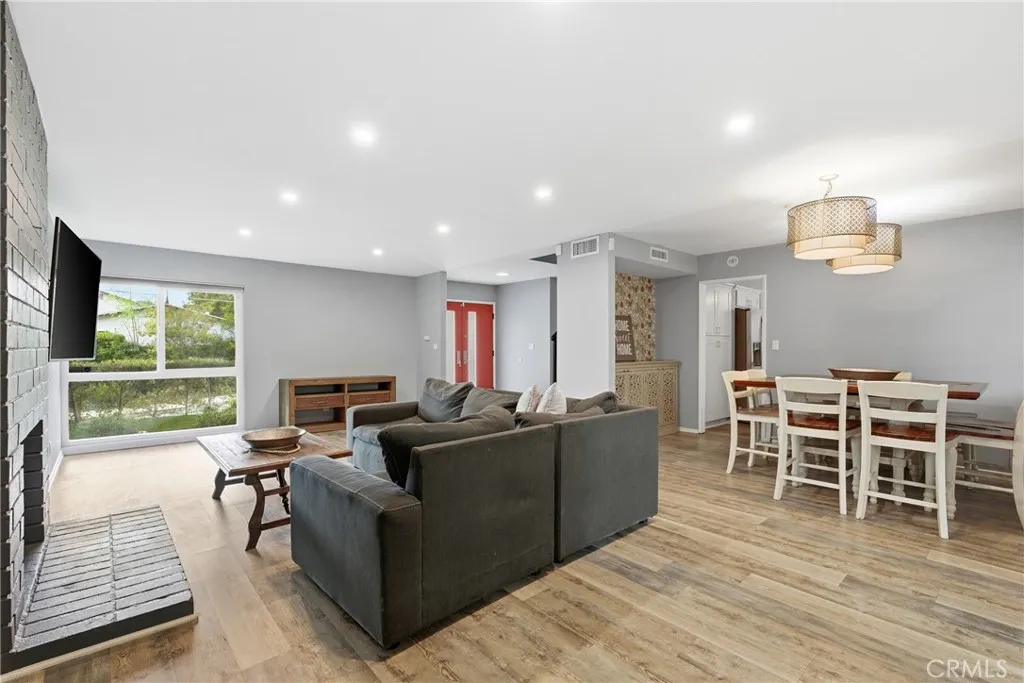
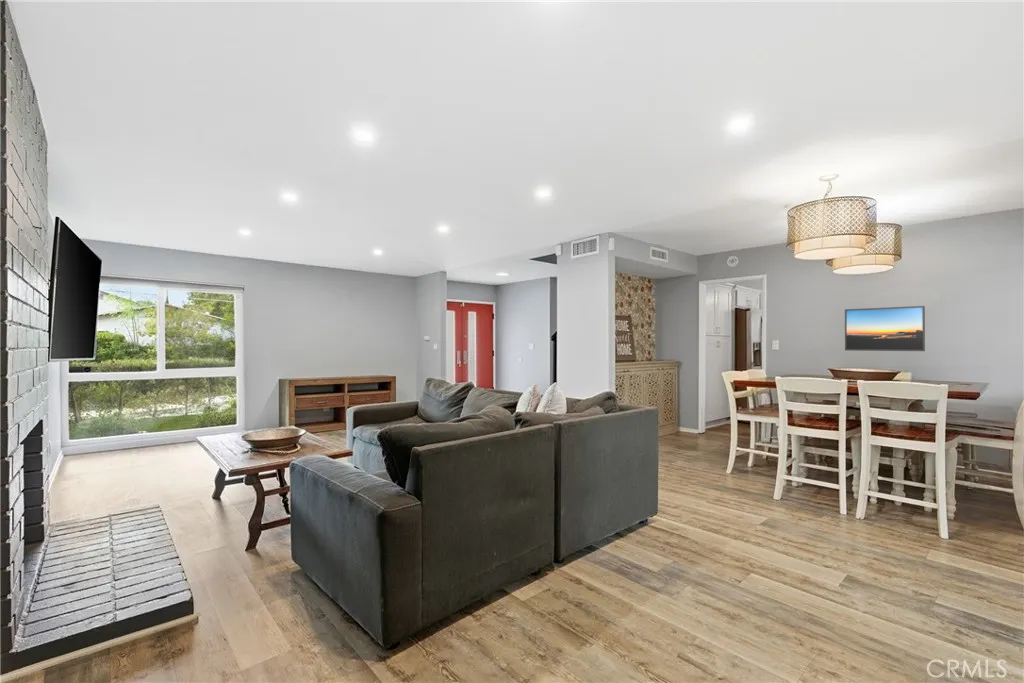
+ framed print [844,305,926,352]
